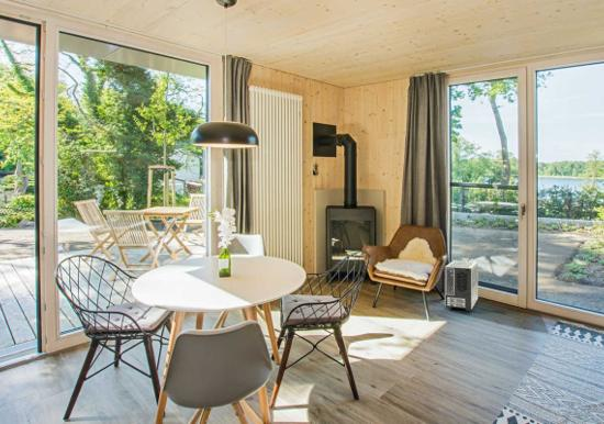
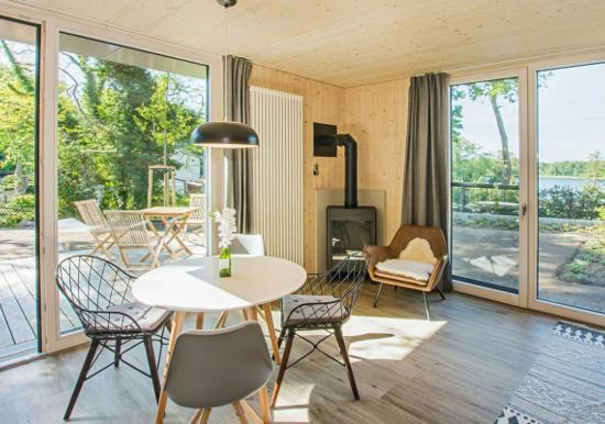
- air purifier [444,259,479,312]
